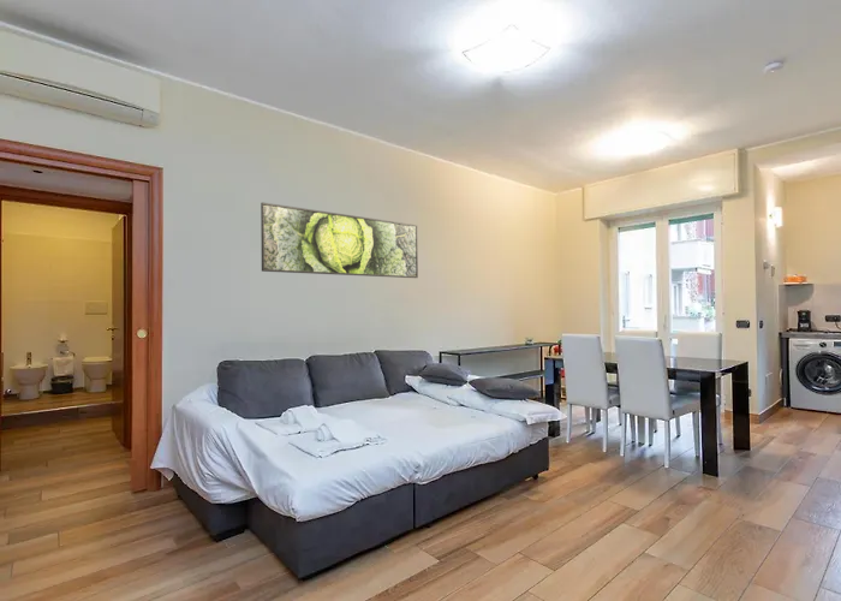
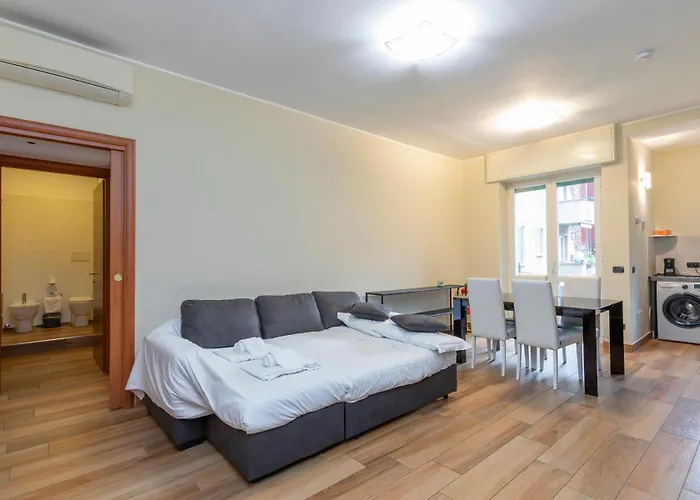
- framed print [260,201,419,279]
